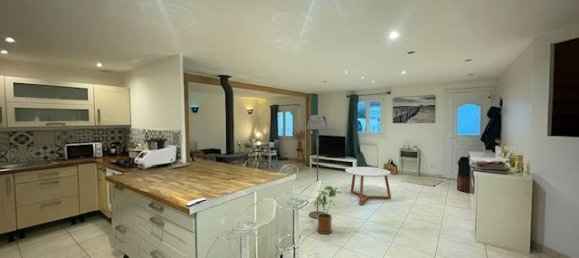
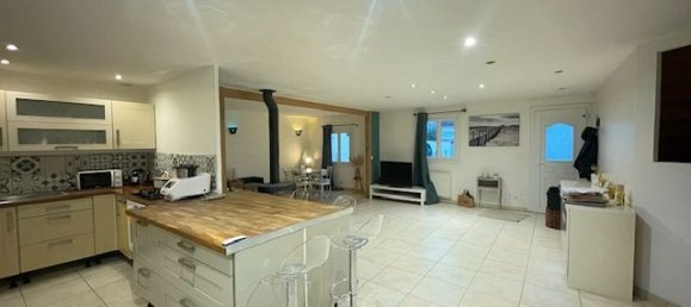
- coffee table [344,166,392,206]
- house plant [313,185,342,235]
- floor lamp [305,114,330,220]
